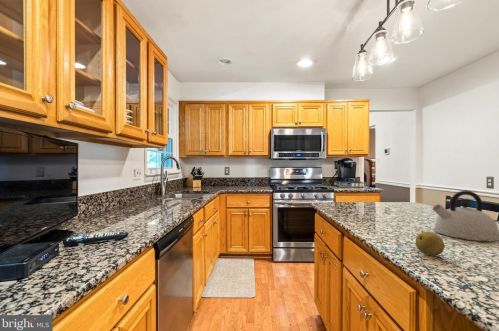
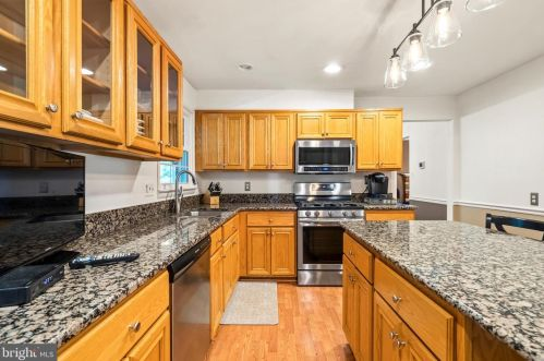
- kettle [432,189,499,242]
- fruit [415,230,445,257]
